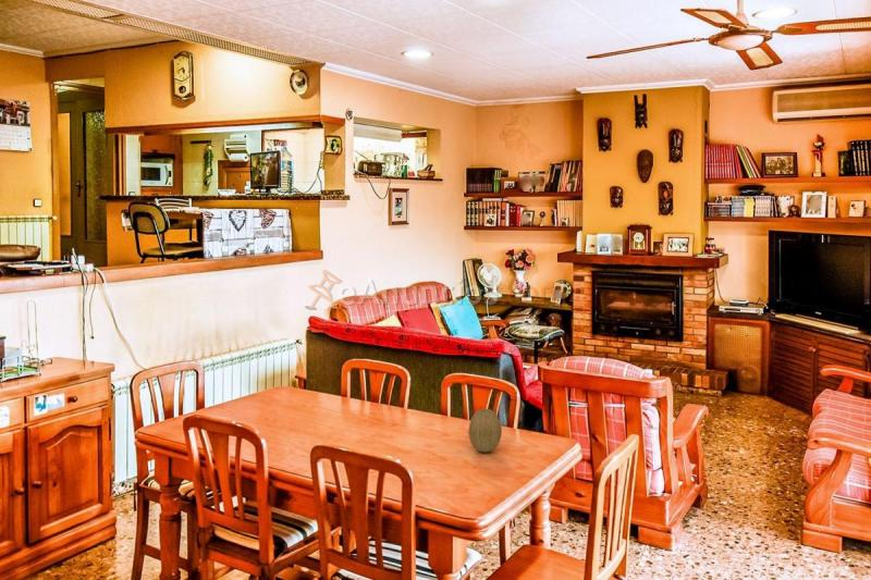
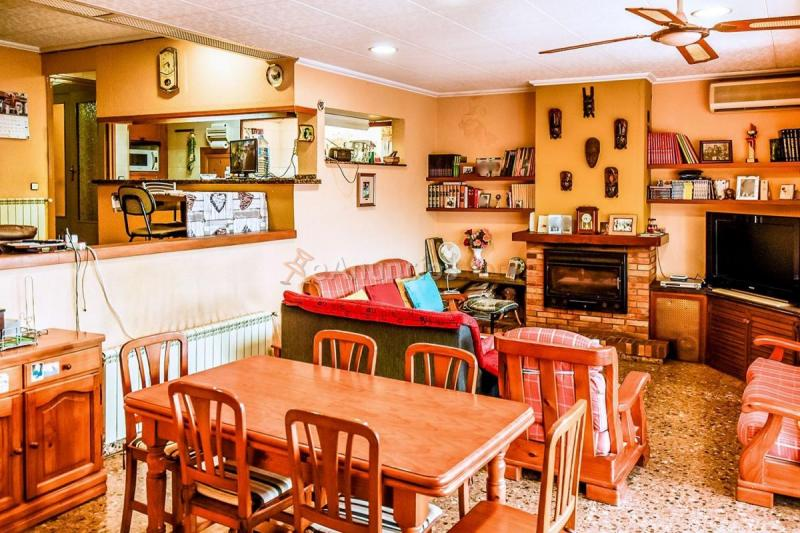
- fruit [467,407,503,454]
